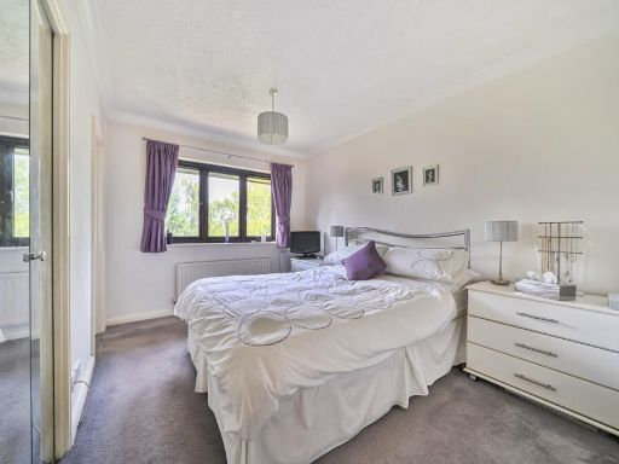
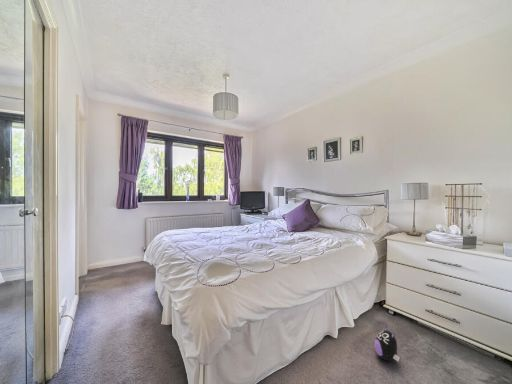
+ plush toy [374,325,400,362]
